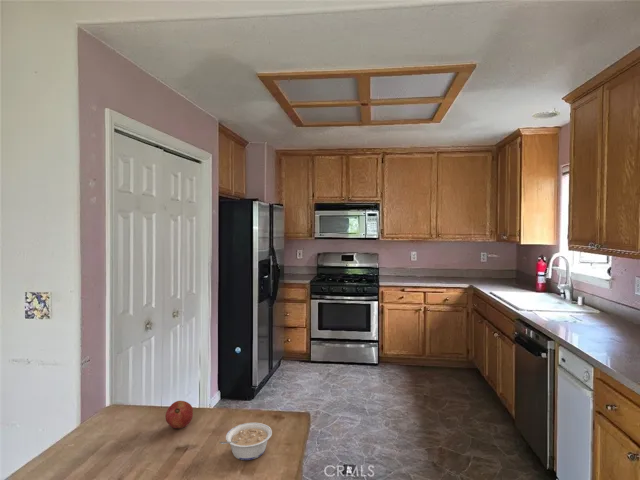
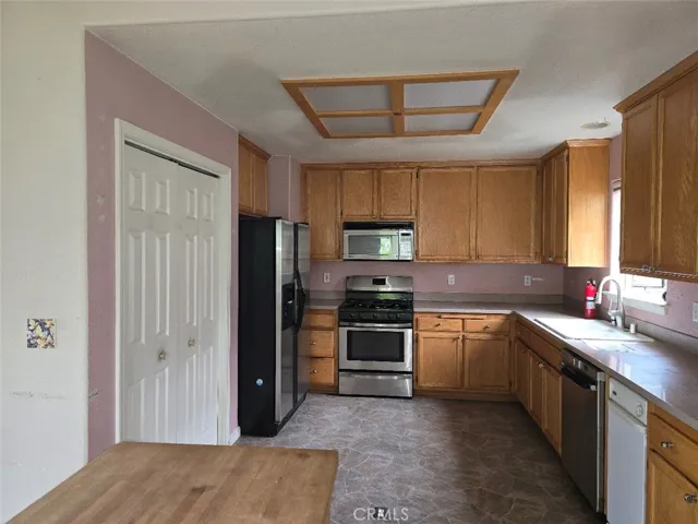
- fruit [165,400,194,429]
- legume [219,422,273,461]
